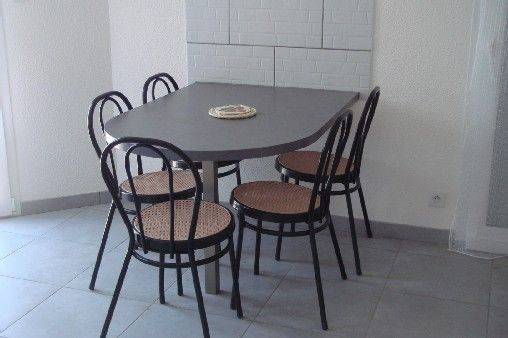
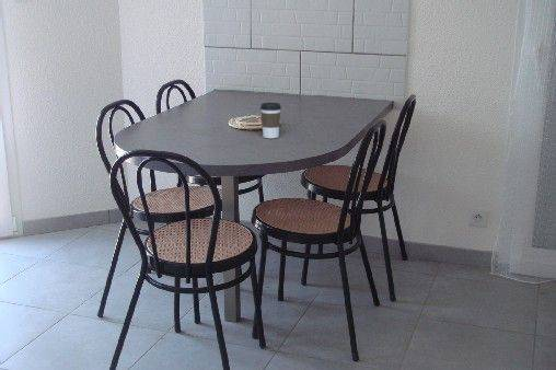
+ coffee cup [259,102,282,139]
